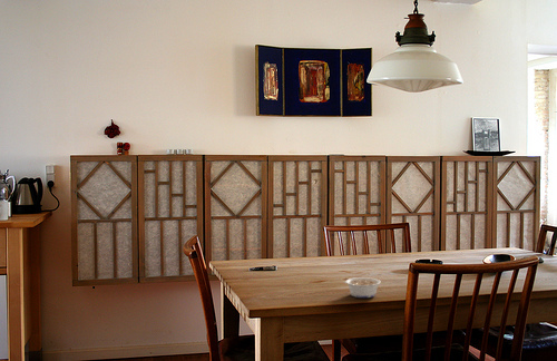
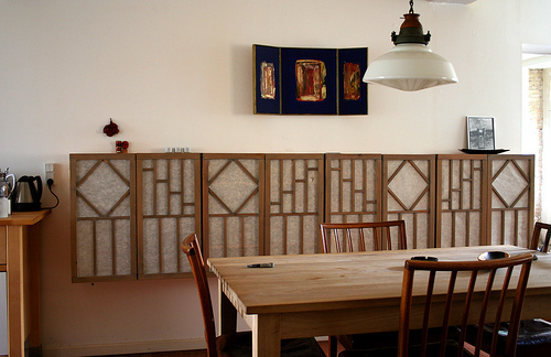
- legume [343,276,382,299]
